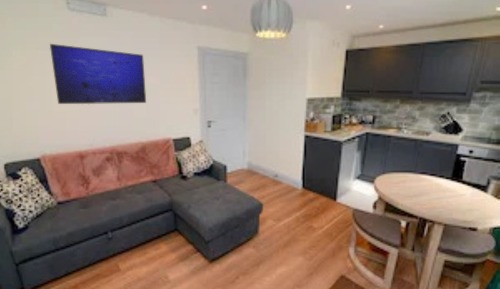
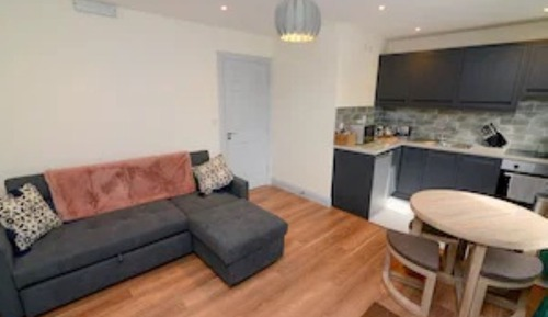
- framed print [49,43,147,105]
